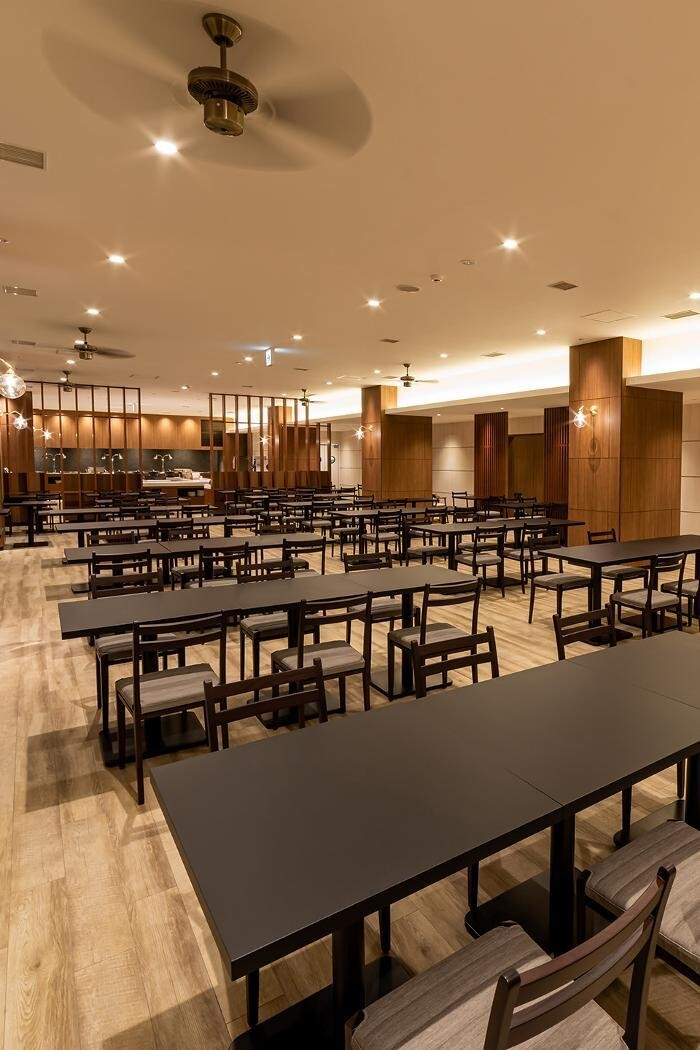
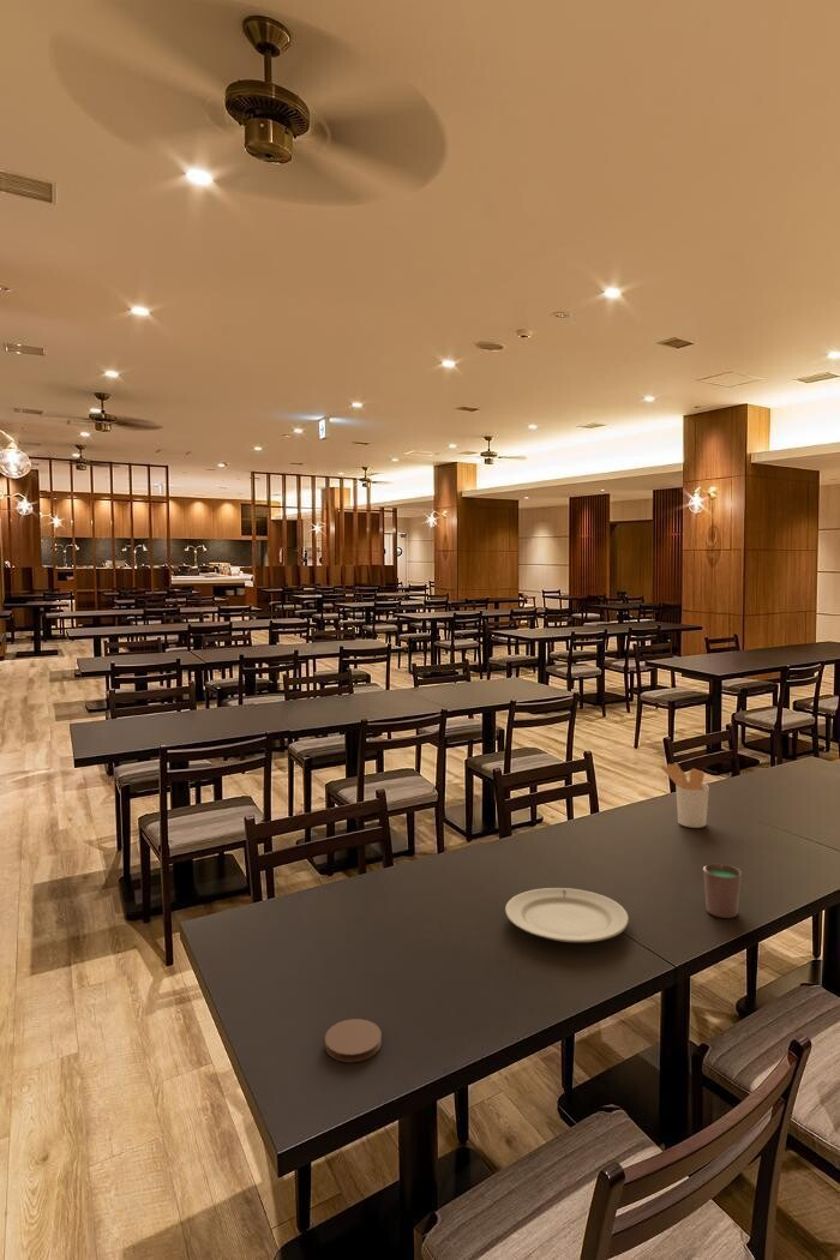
+ chinaware [504,887,630,943]
+ utensil holder [660,762,710,829]
+ coaster [324,1018,383,1063]
+ cup [702,863,743,919]
